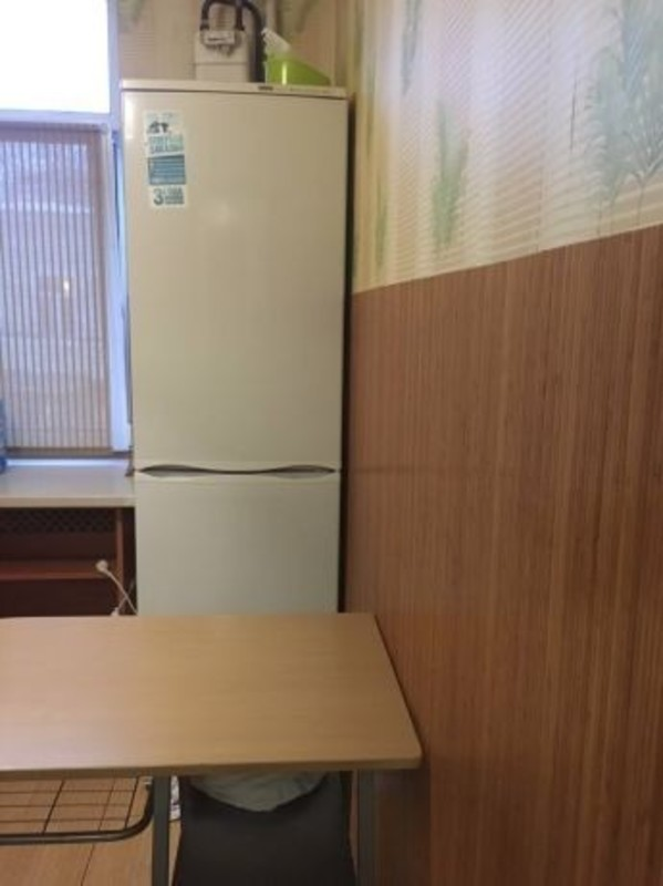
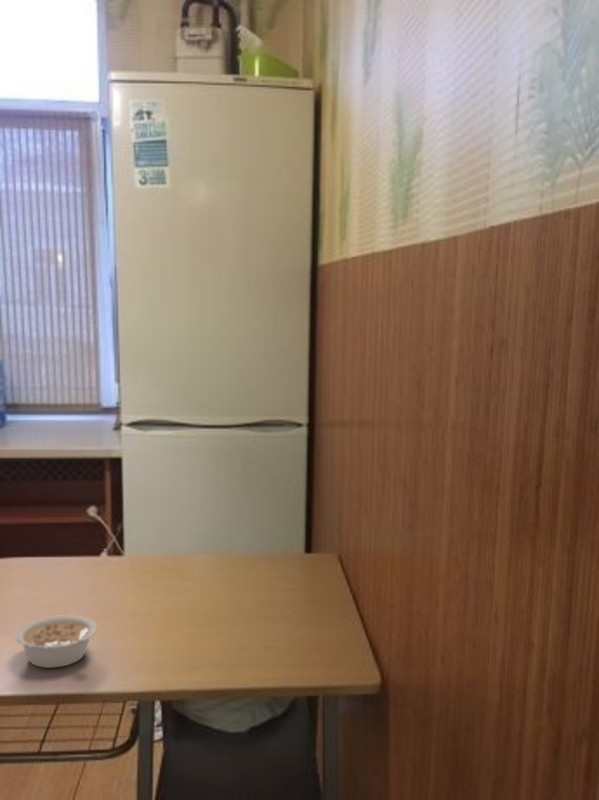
+ legume [14,614,98,669]
